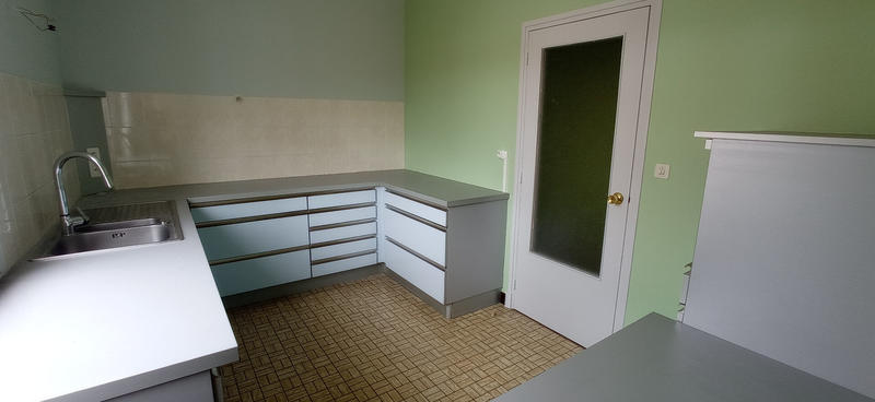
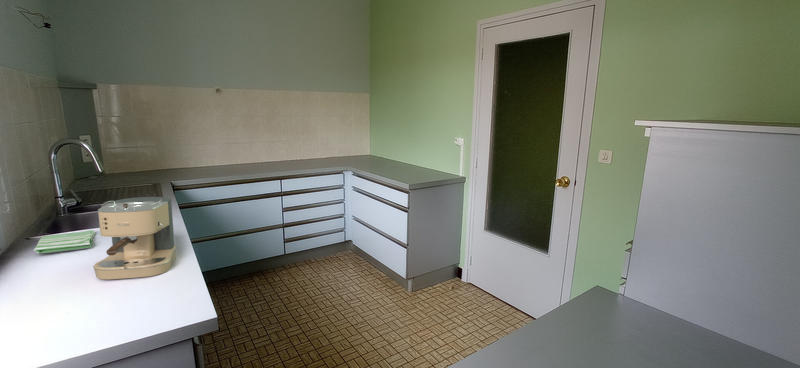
+ dish towel [33,229,96,255]
+ coffee maker [92,196,177,280]
